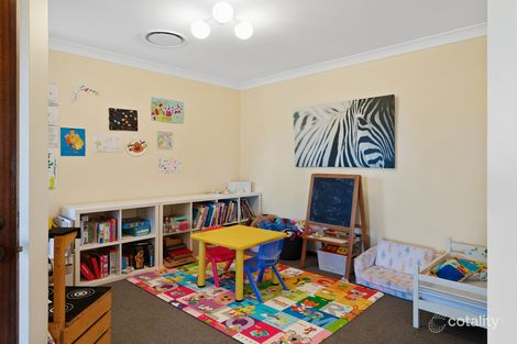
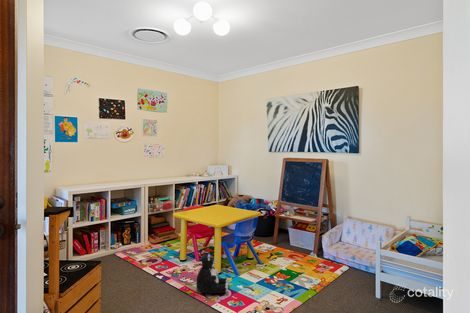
+ plush toy [195,253,230,295]
